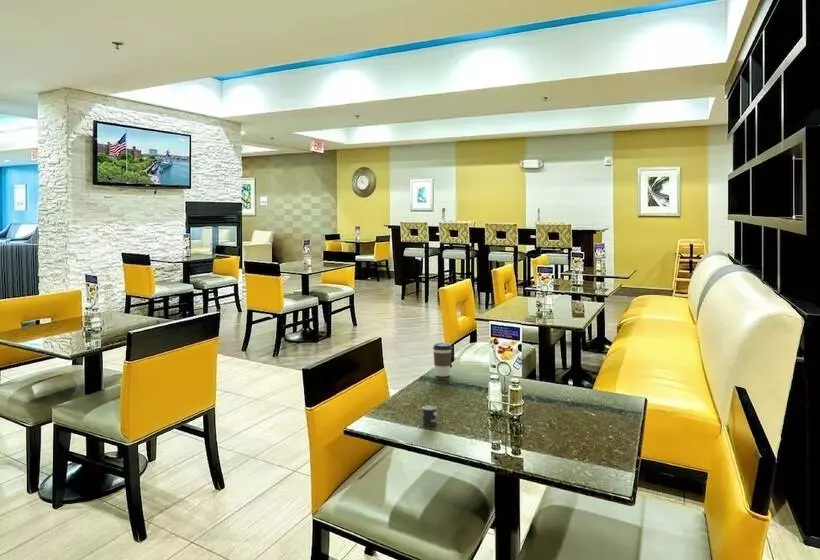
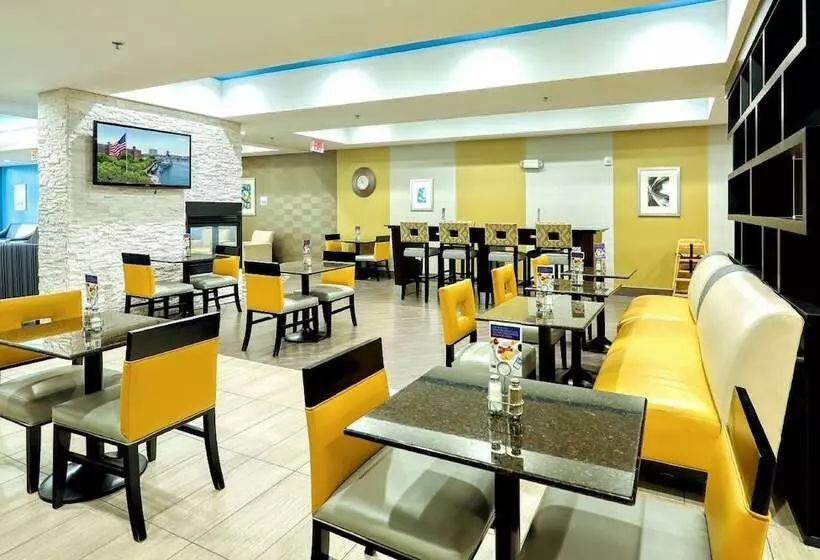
- mug [417,405,438,430]
- coffee cup [432,342,453,377]
